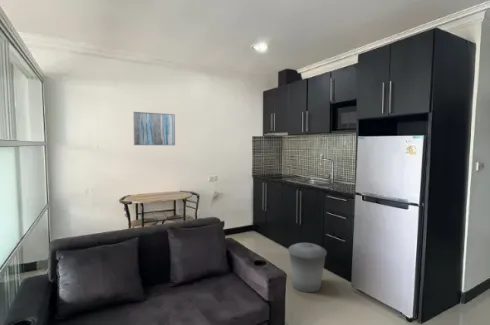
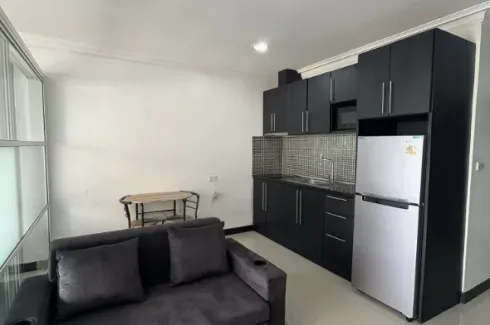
- wall art [132,111,176,146]
- trash can [287,242,328,293]
